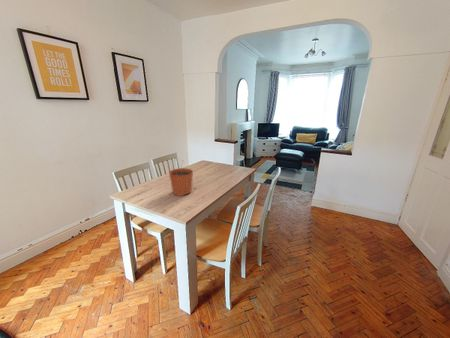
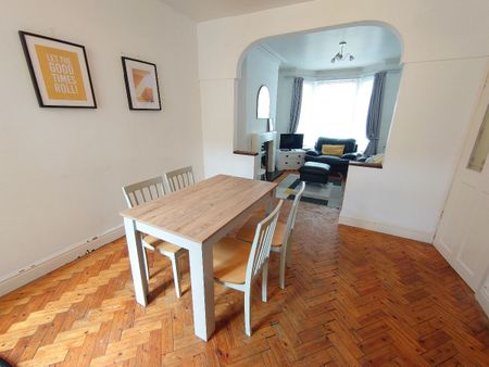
- plant pot [168,159,194,197]
